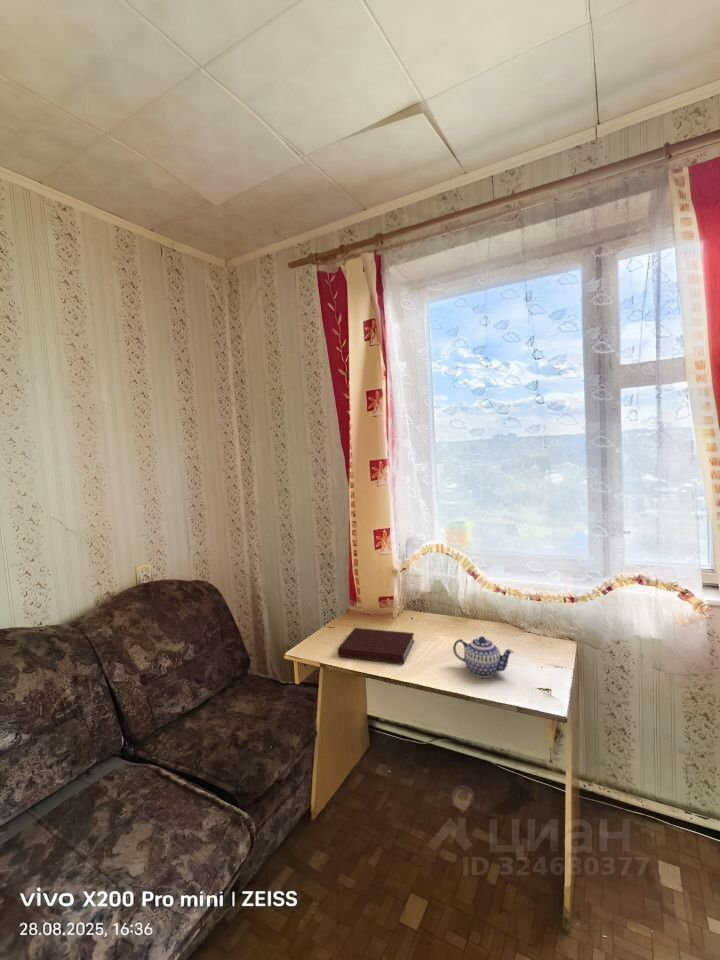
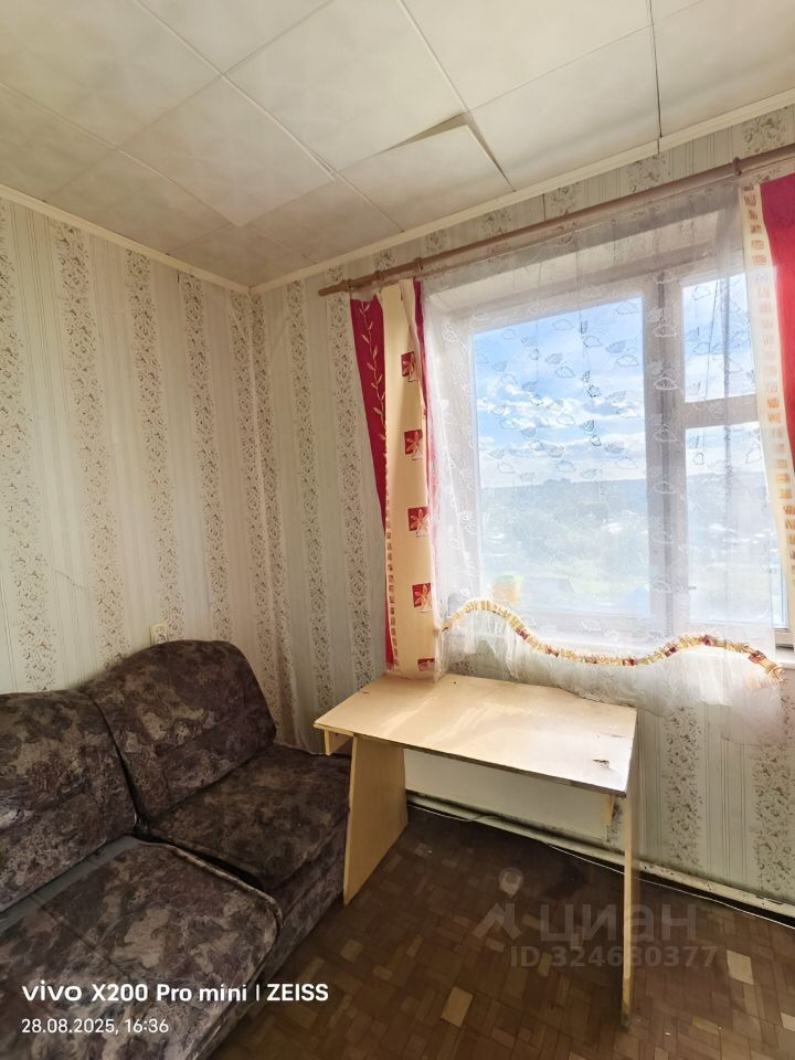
- teapot [452,635,515,678]
- notebook [337,627,416,665]
